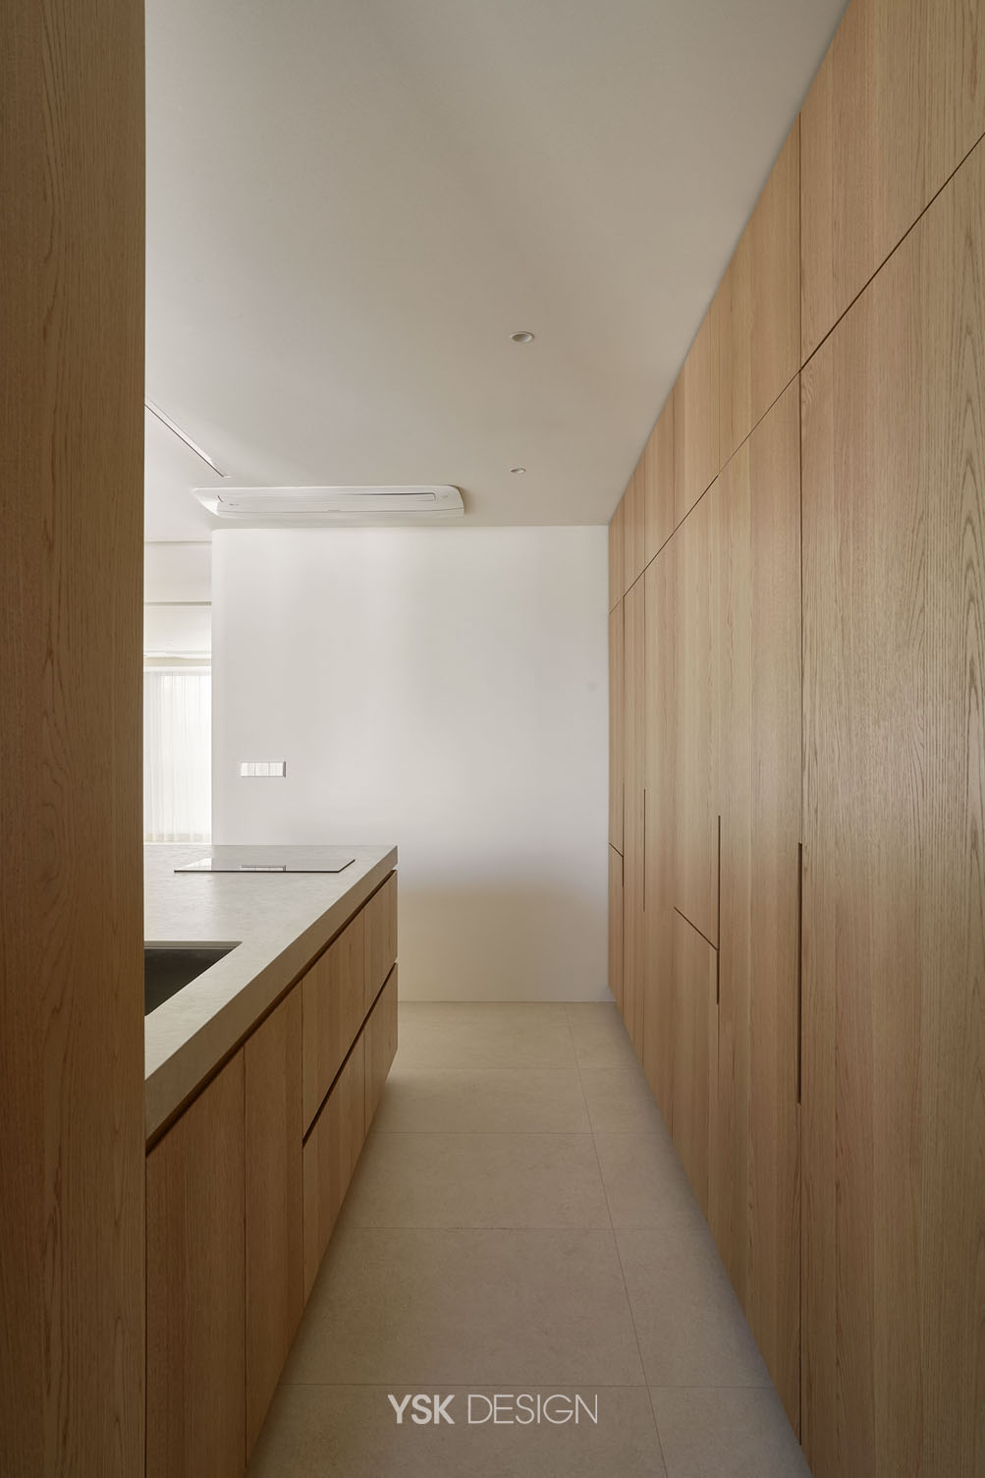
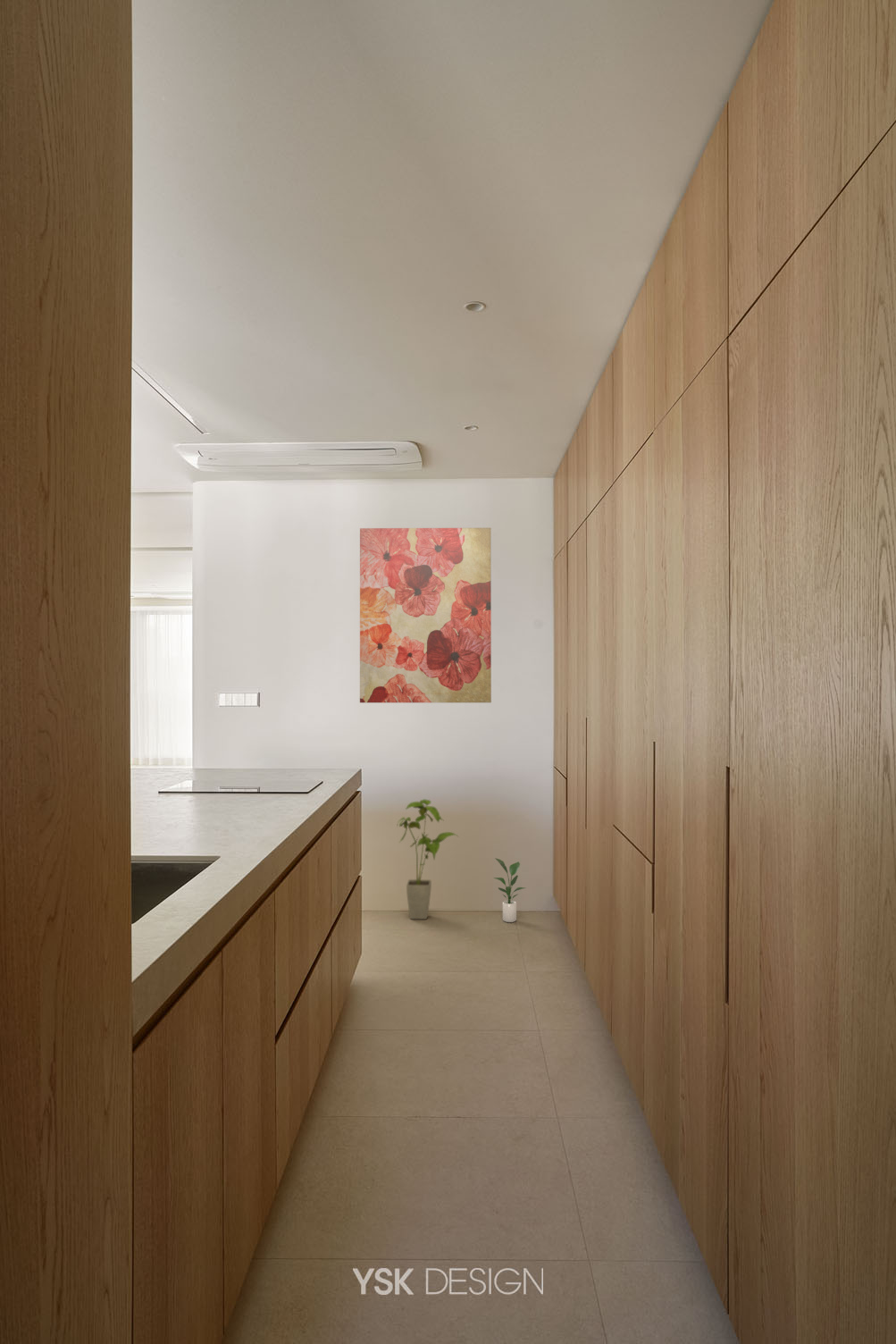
+ wall art [359,527,492,703]
+ potted plant [493,857,526,923]
+ house plant [396,798,460,920]
